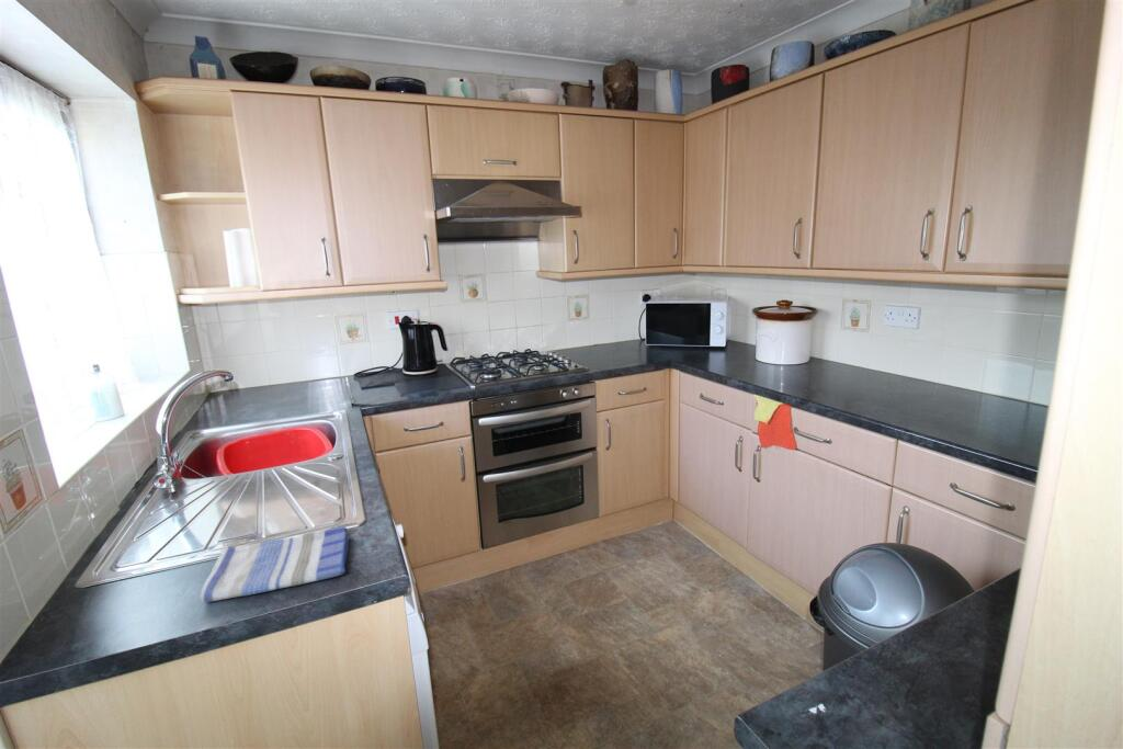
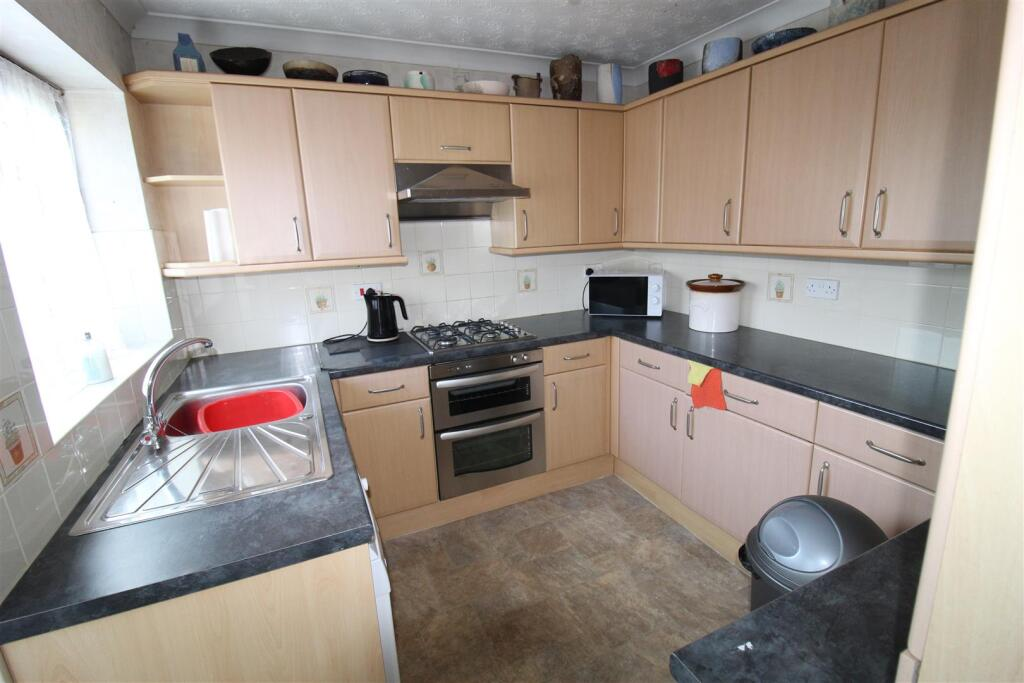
- dish towel [198,525,351,604]
